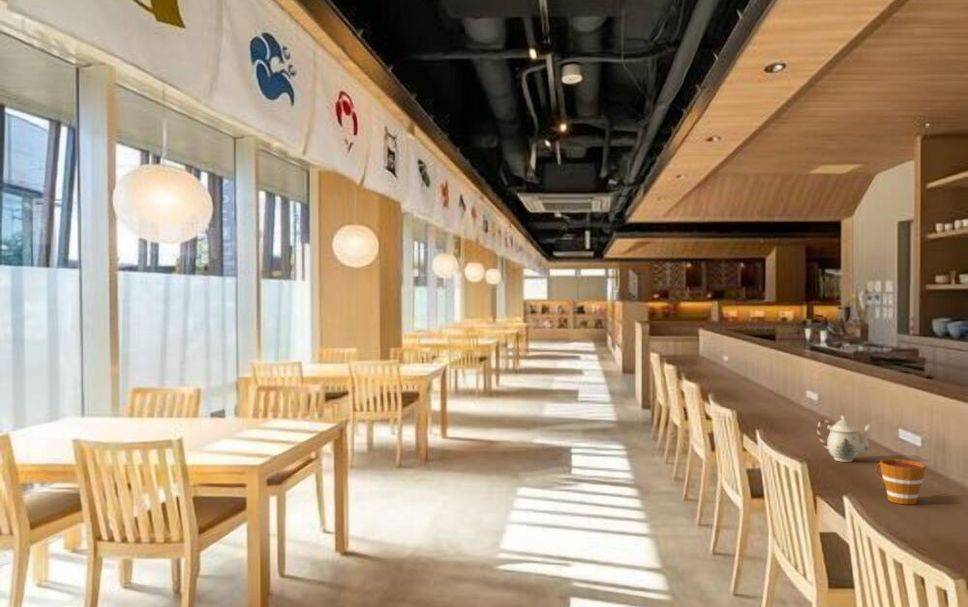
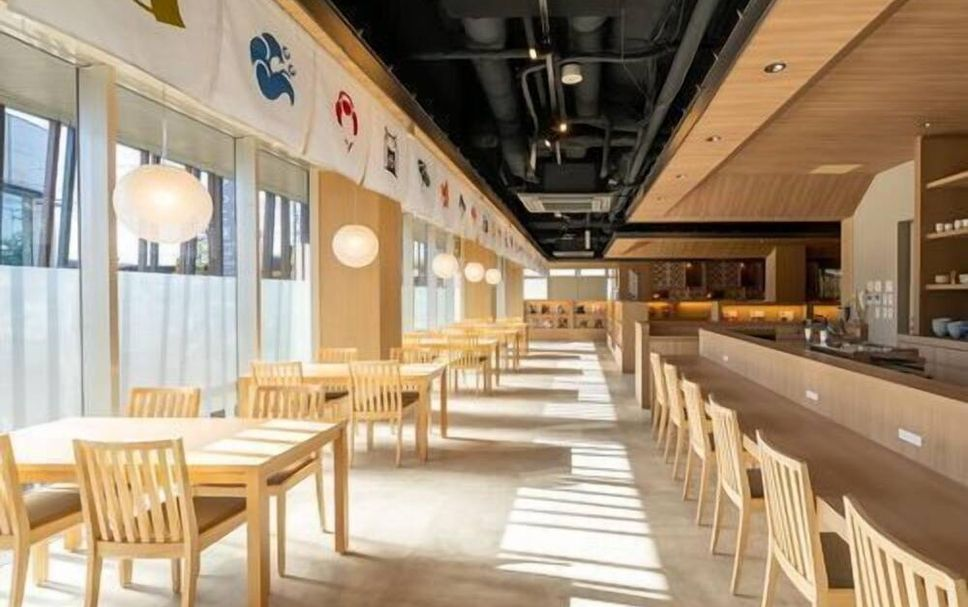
- cup [875,458,926,505]
- teapot [816,415,873,463]
